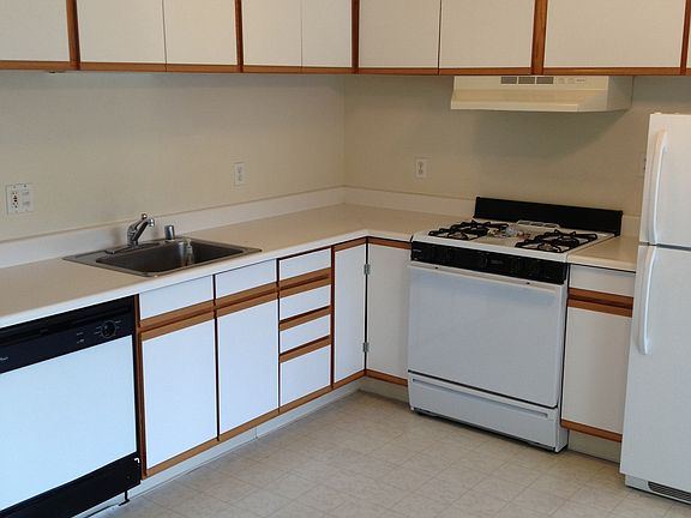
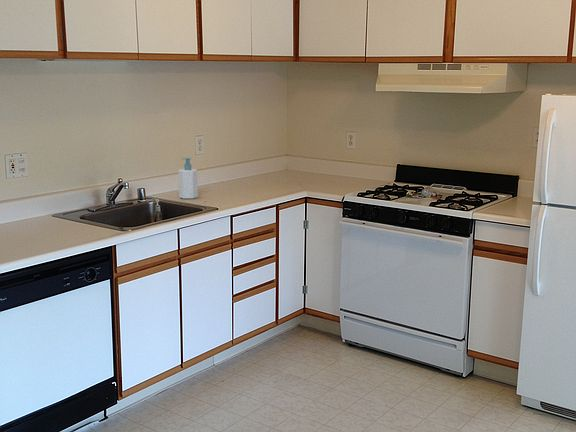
+ soap bottle [178,157,199,200]
